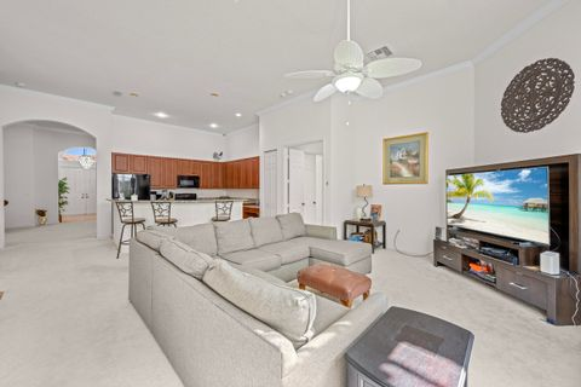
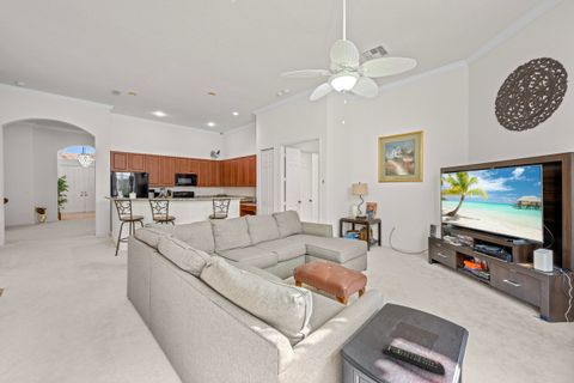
+ remote control [381,344,446,377]
